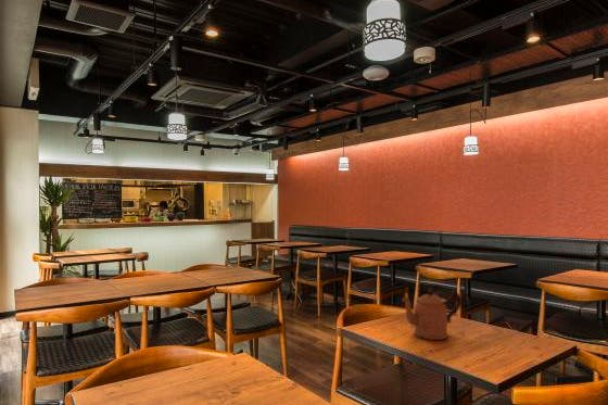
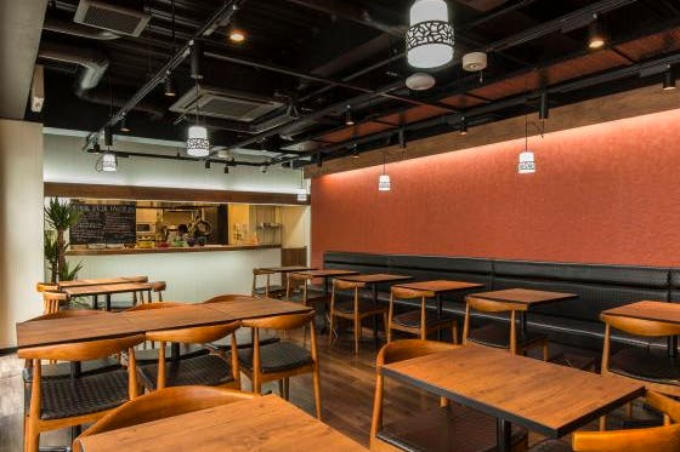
- coffeepot [401,288,463,341]
